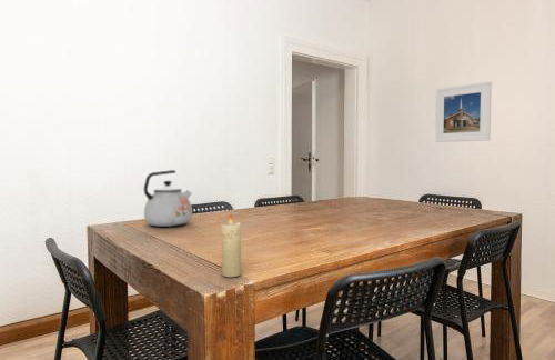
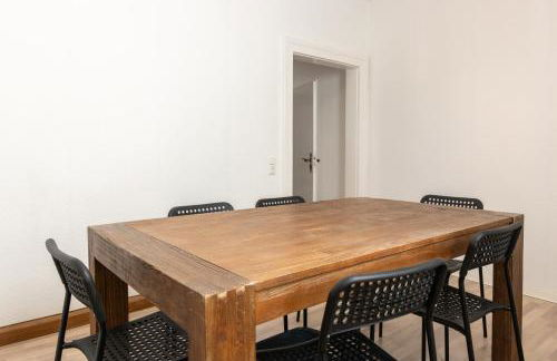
- kettle [143,169,193,228]
- candle [220,213,242,278]
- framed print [434,80,493,143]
